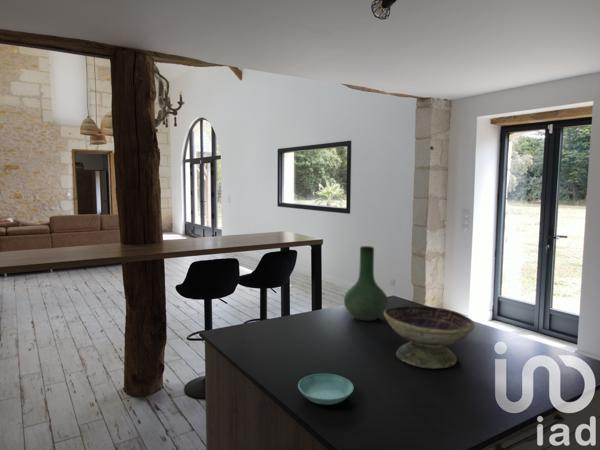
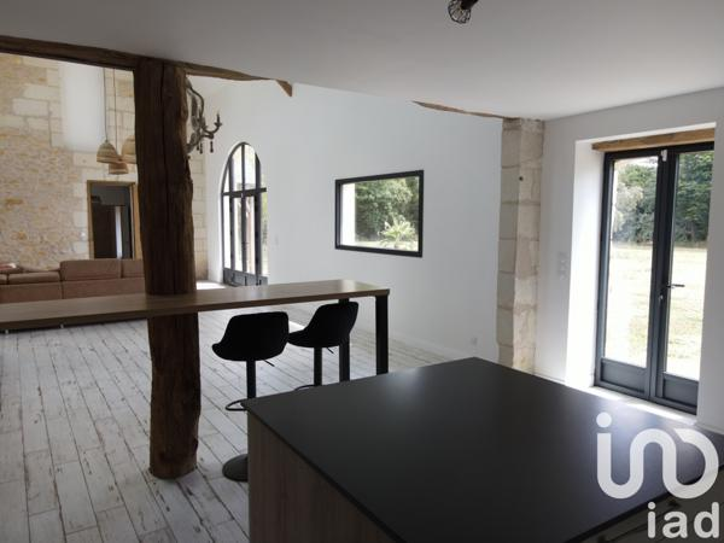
- decorative bowl [383,305,475,370]
- saucer [297,373,354,405]
- vase [343,245,389,322]
